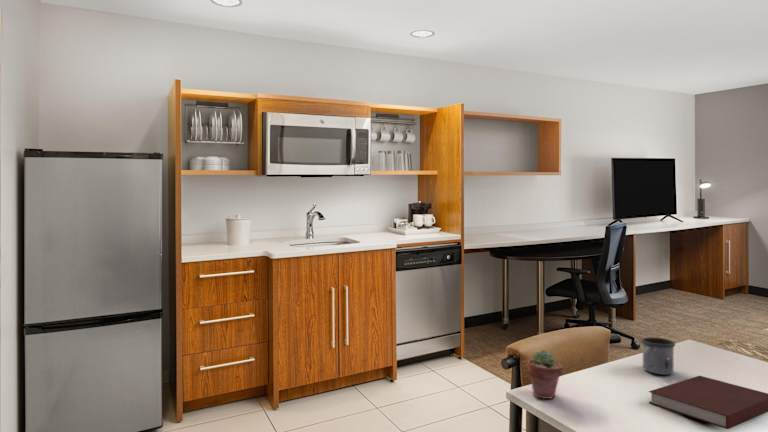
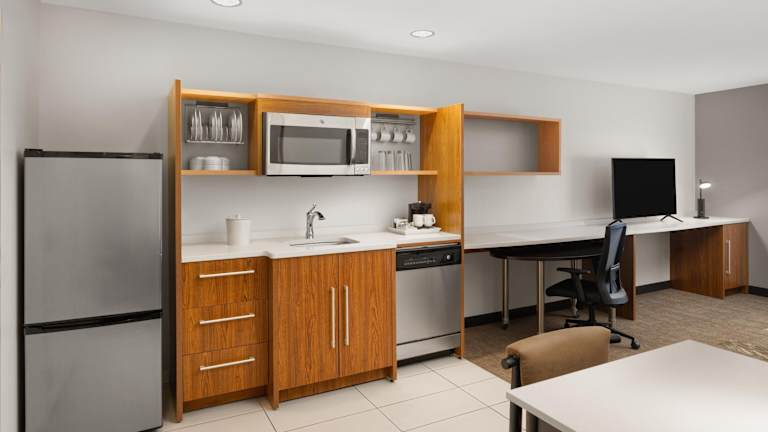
- mug [640,336,676,376]
- notebook [648,375,768,430]
- potted succulent [526,349,564,400]
